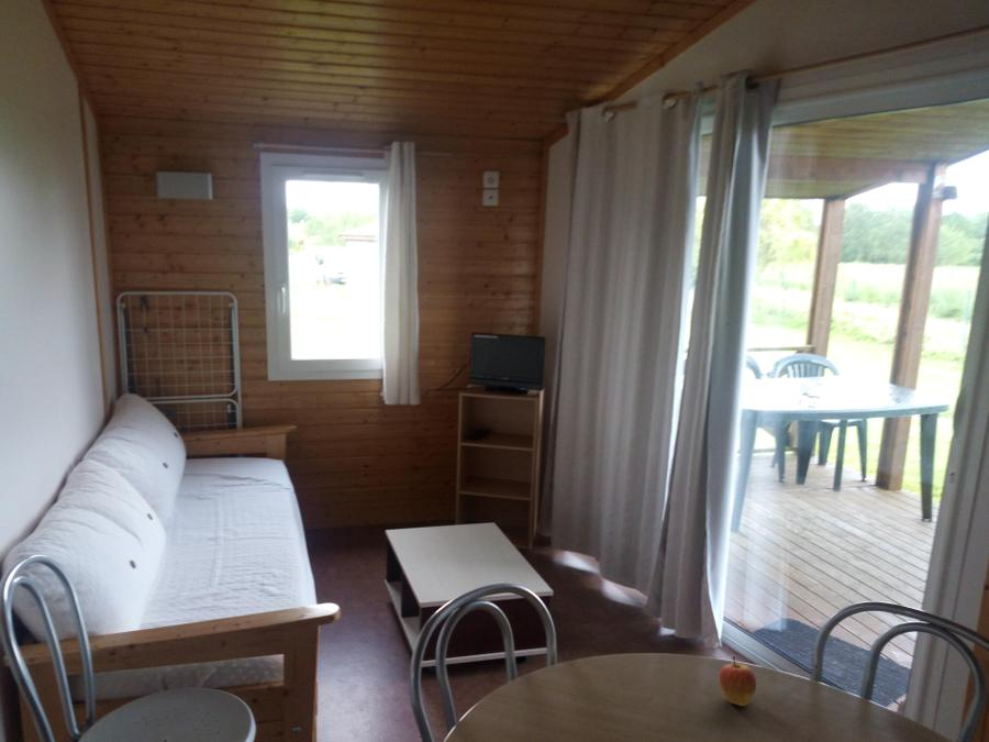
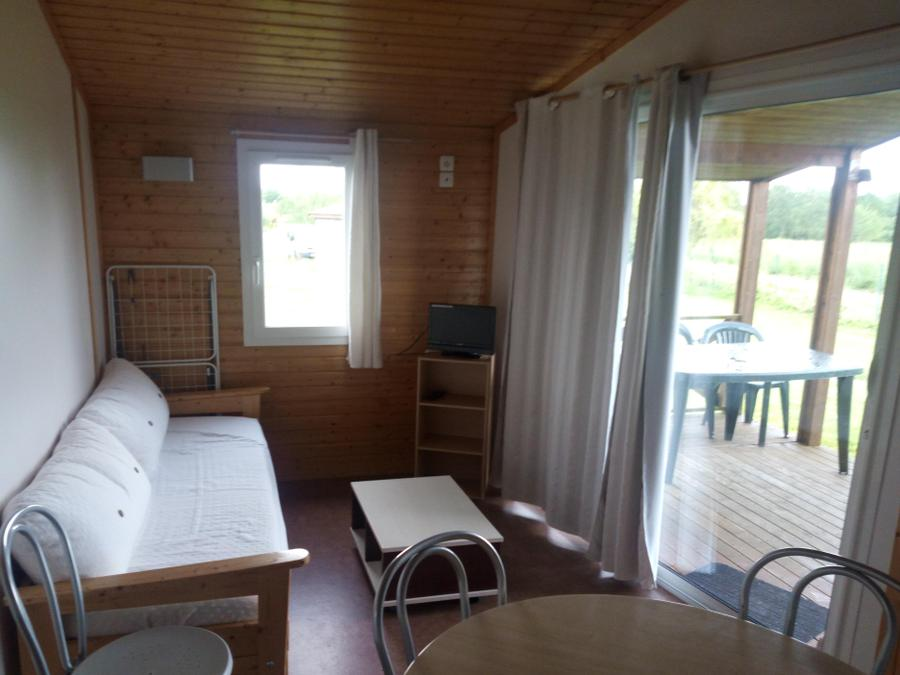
- fruit [718,655,757,707]
